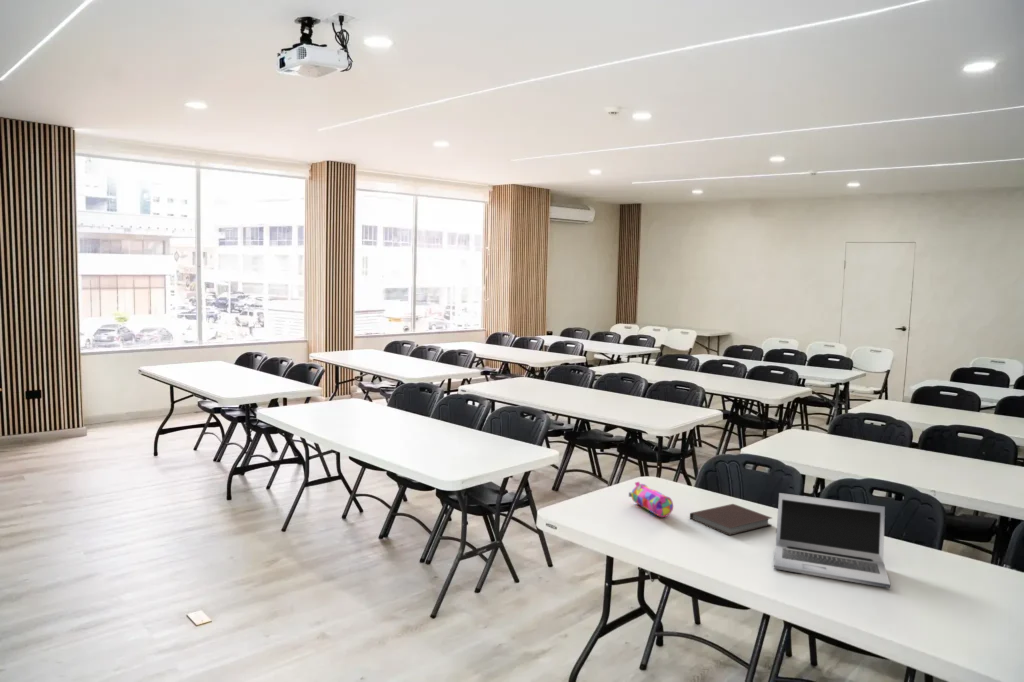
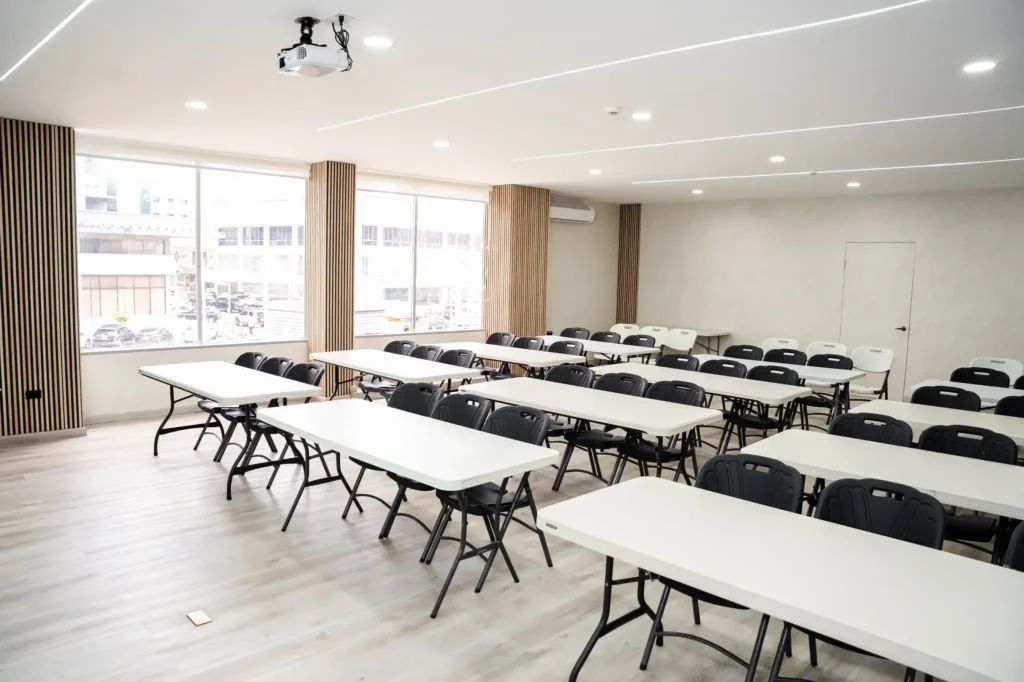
- notebook [689,503,773,537]
- laptop [773,492,891,589]
- pencil case [628,481,674,518]
